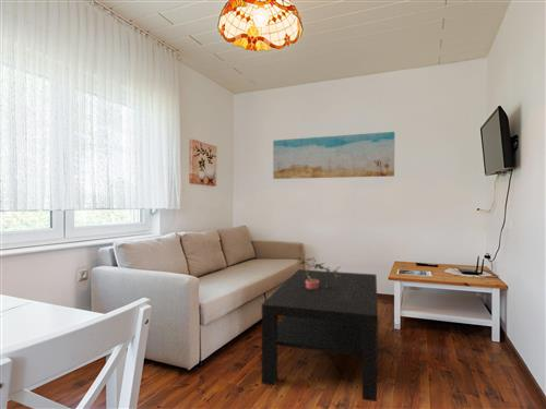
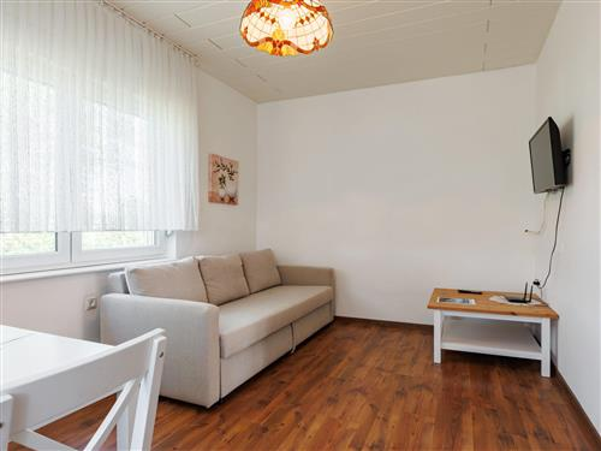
- potted plant [294,256,341,289]
- wall art [272,131,395,180]
- coffee table [261,268,379,402]
